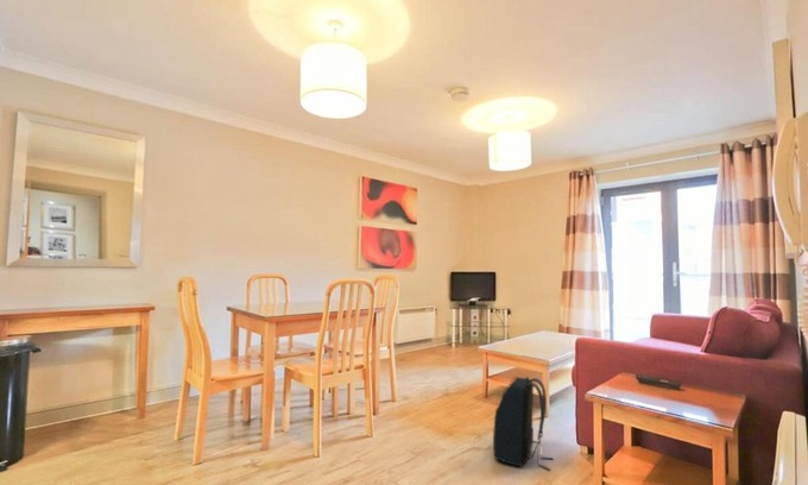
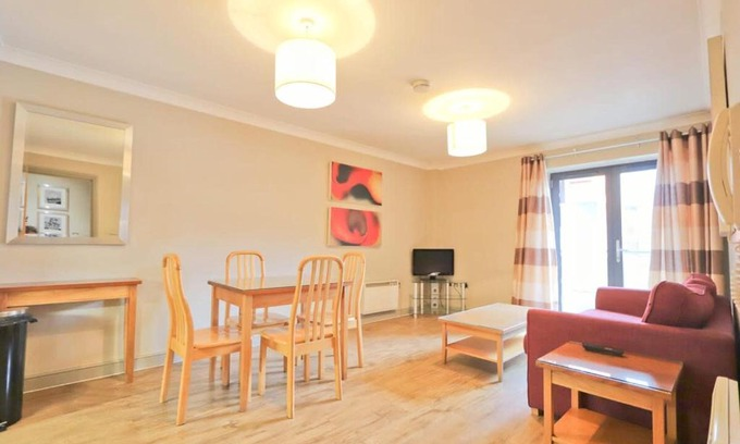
- backpack [492,376,554,472]
